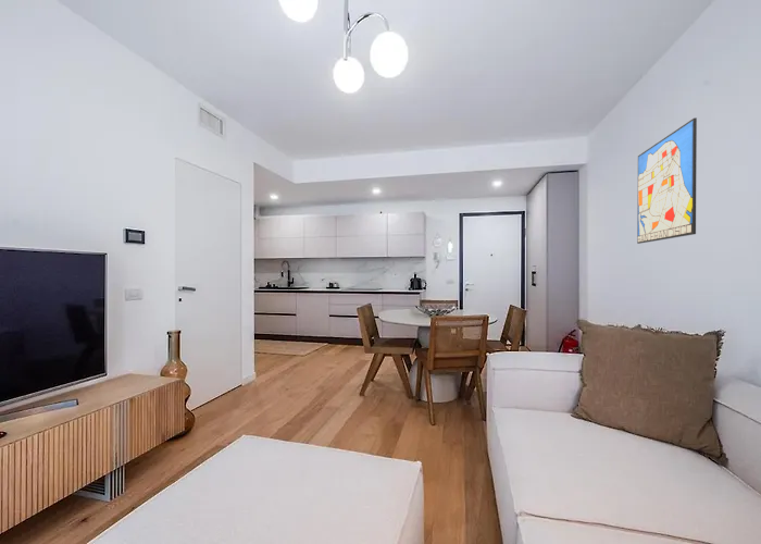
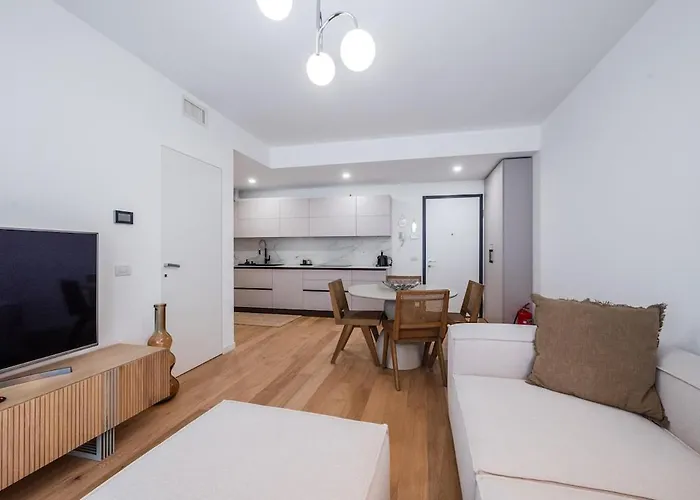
- wall art [636,116,698,245]
